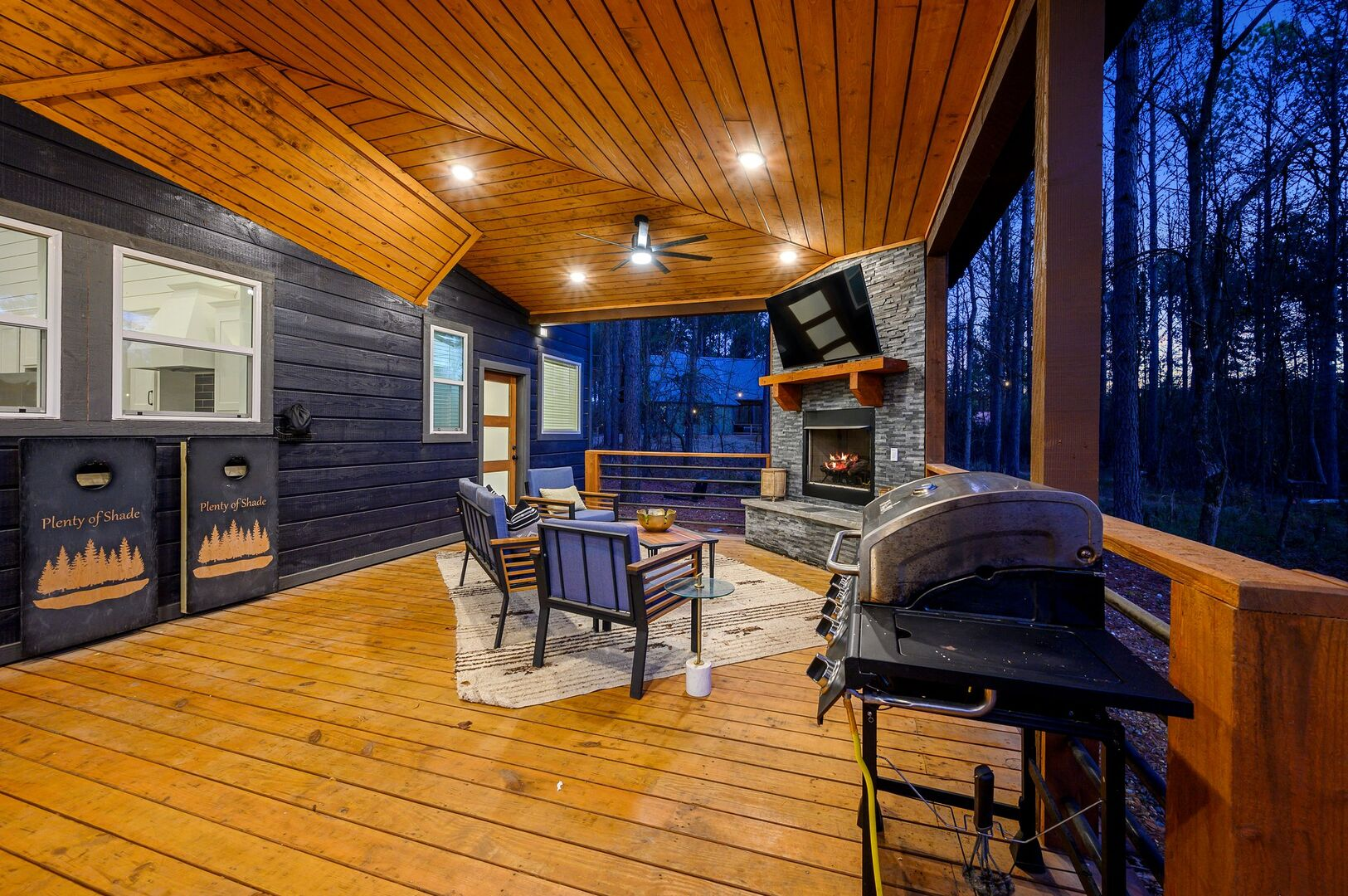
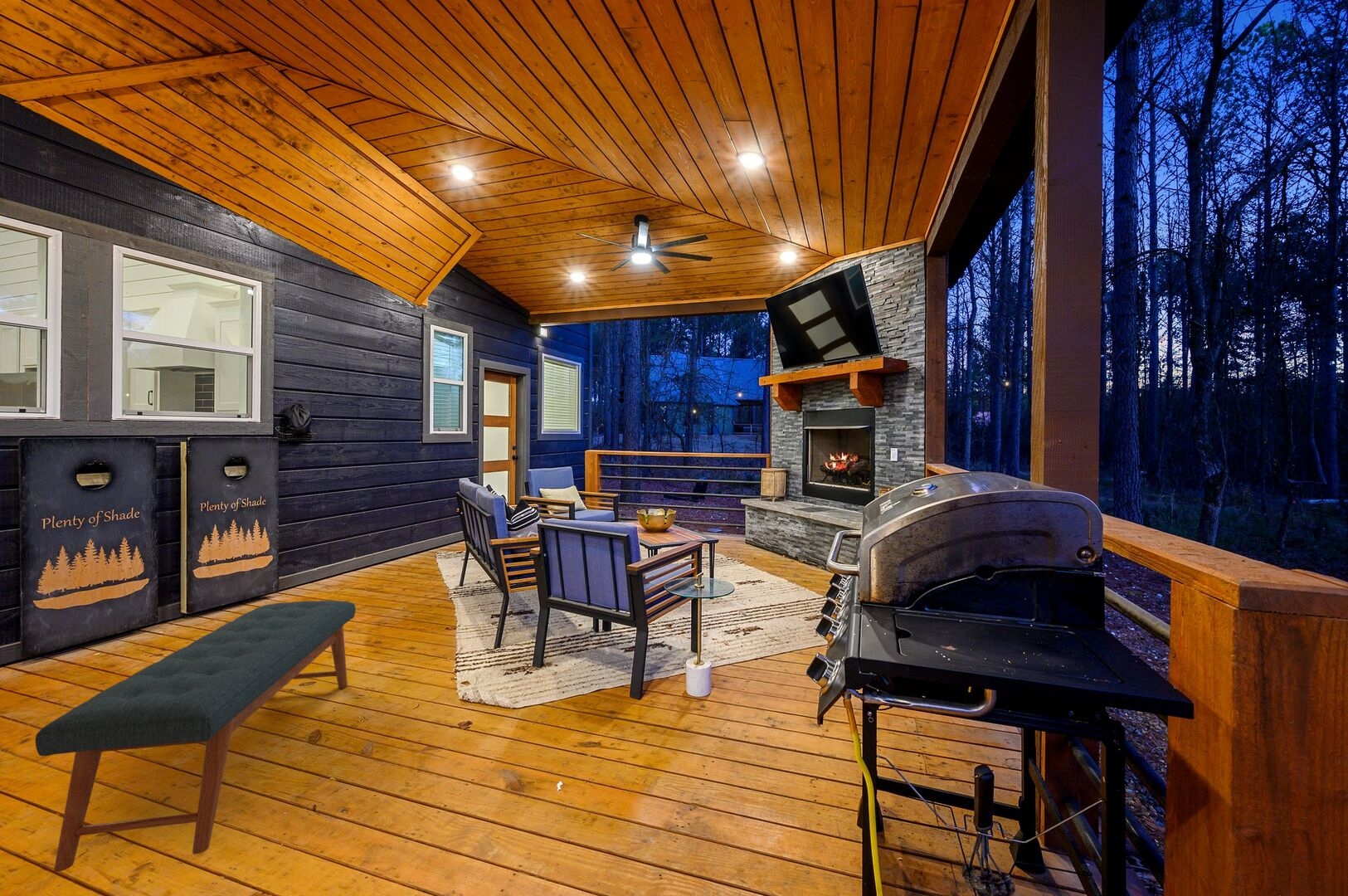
+ bench [35,600,356,873]
